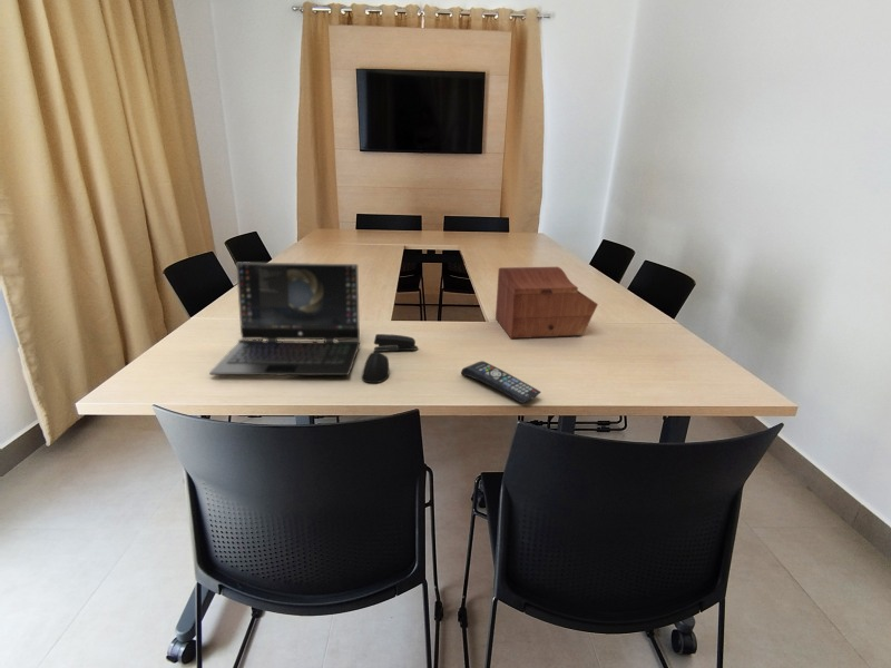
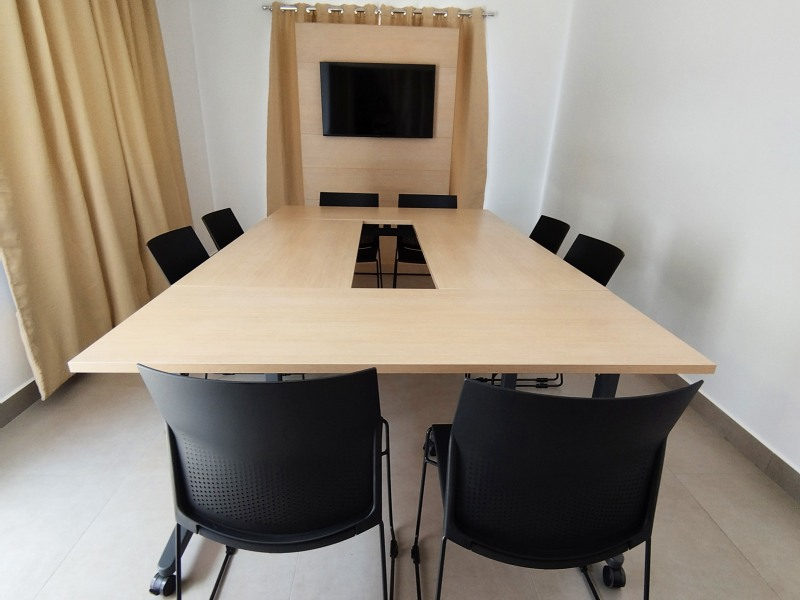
- remote control [460,360,541,404]
- sewing box [495,266,599,340]
- stapler [373,333,419,353]
- computer mouse [361,351,390,384]
- laptop [208,262,361,376]
